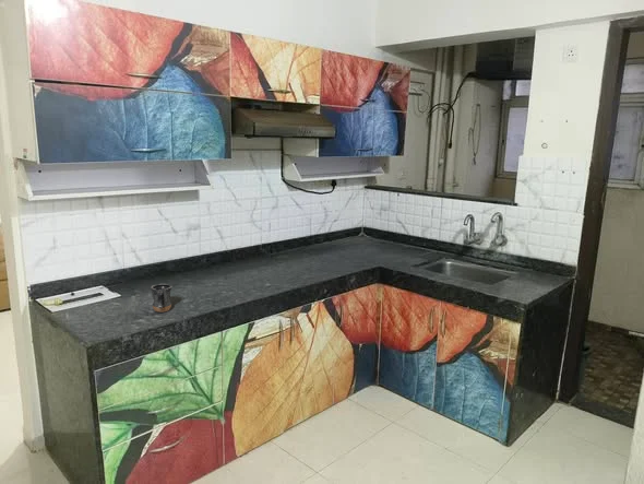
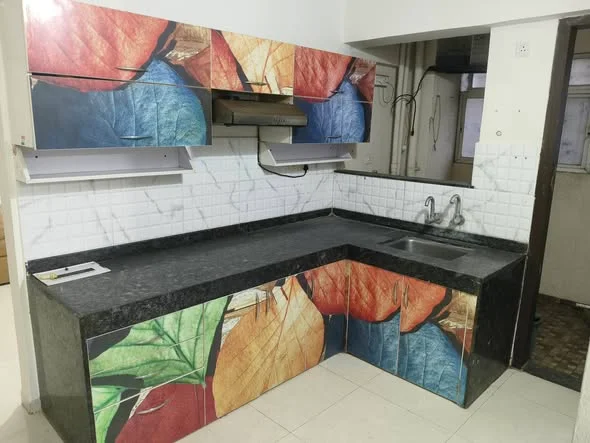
- mug [150,283,174,314]
